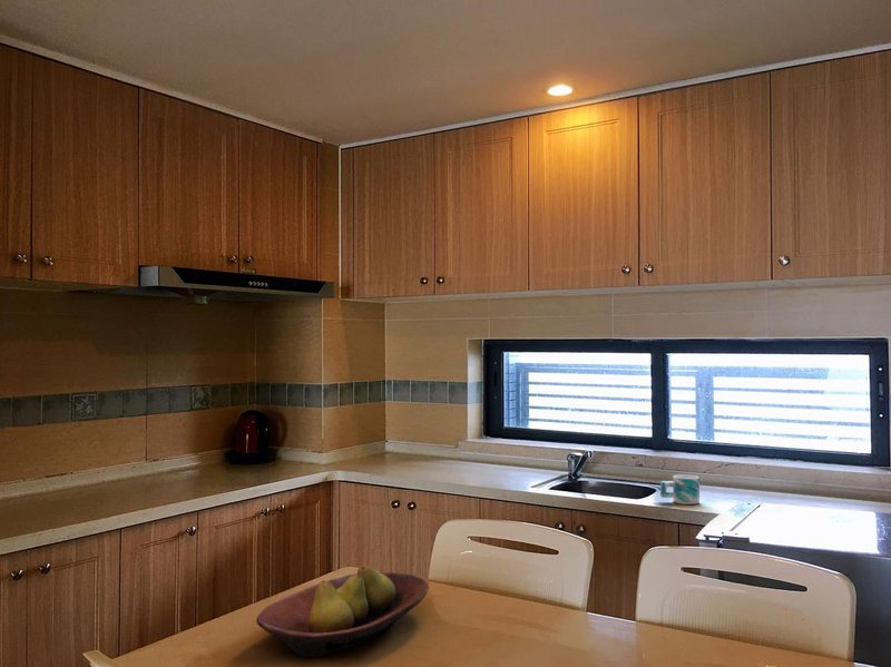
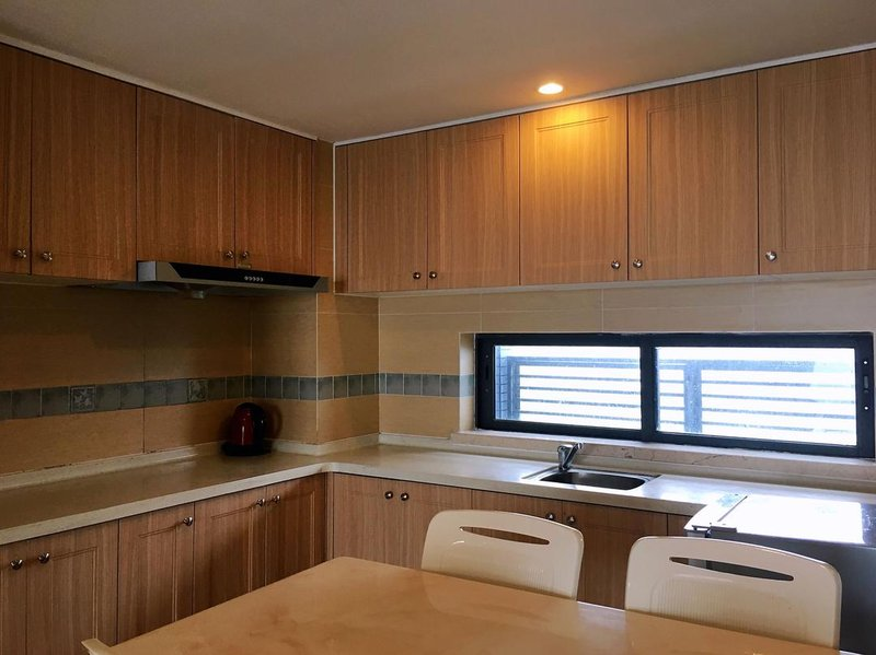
- fruit bowl [255,565,430,658]
- mug [659,473,701,506]
